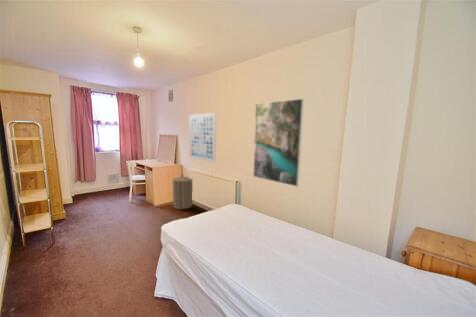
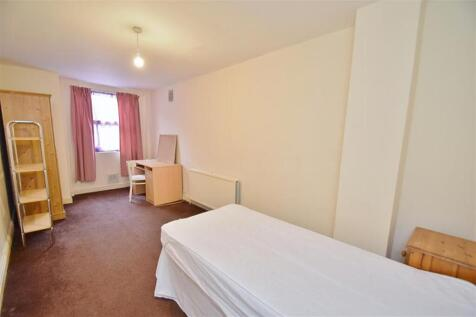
- wall art [188,112,217,164]
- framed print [252,98,305,188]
- laundry hamper [172,174,194,210]
